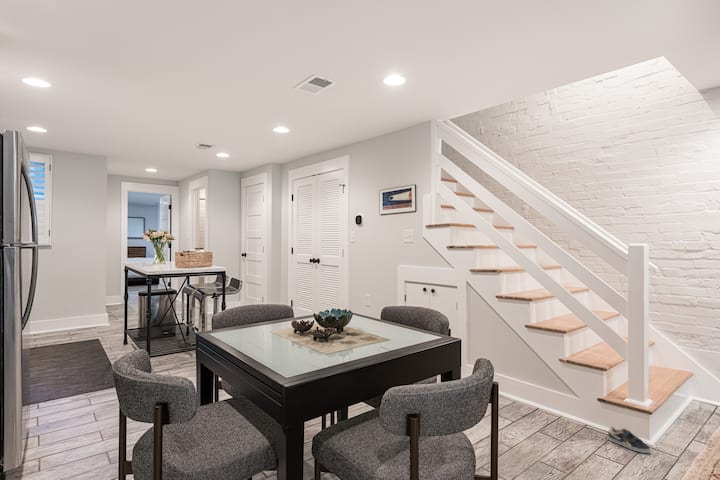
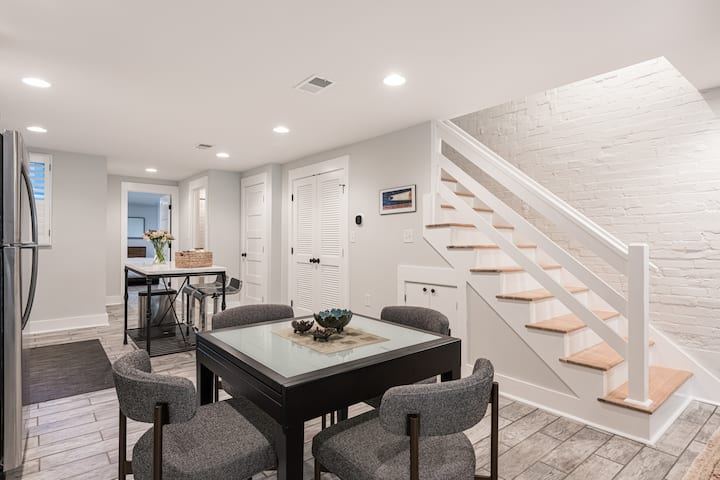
- sneaker [607,425,652,454]
